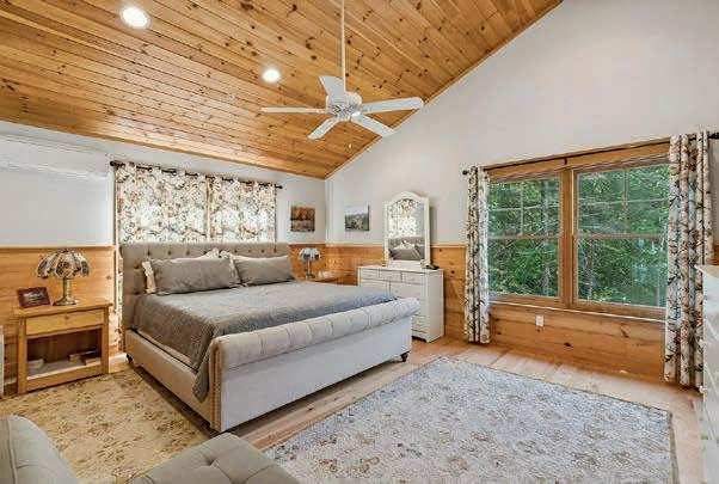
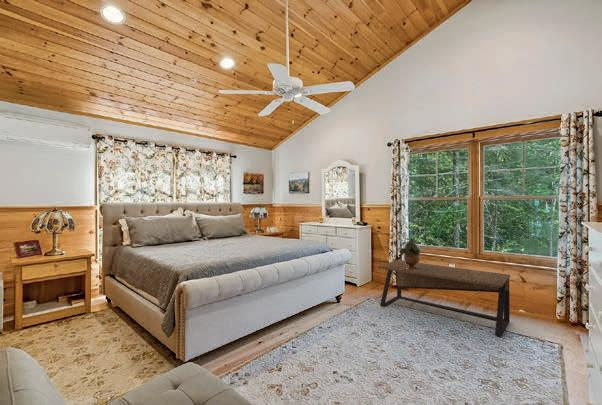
+ bench [377,259,511,338]
+ potted plant [399,237,421,270]
